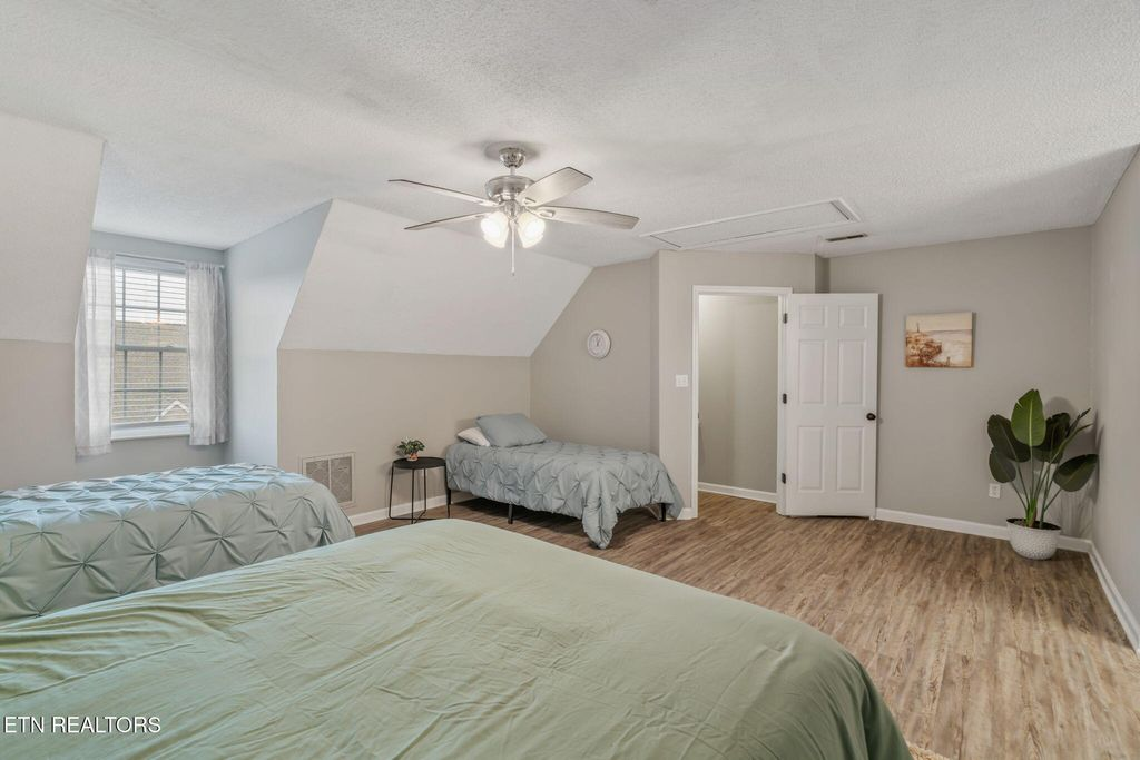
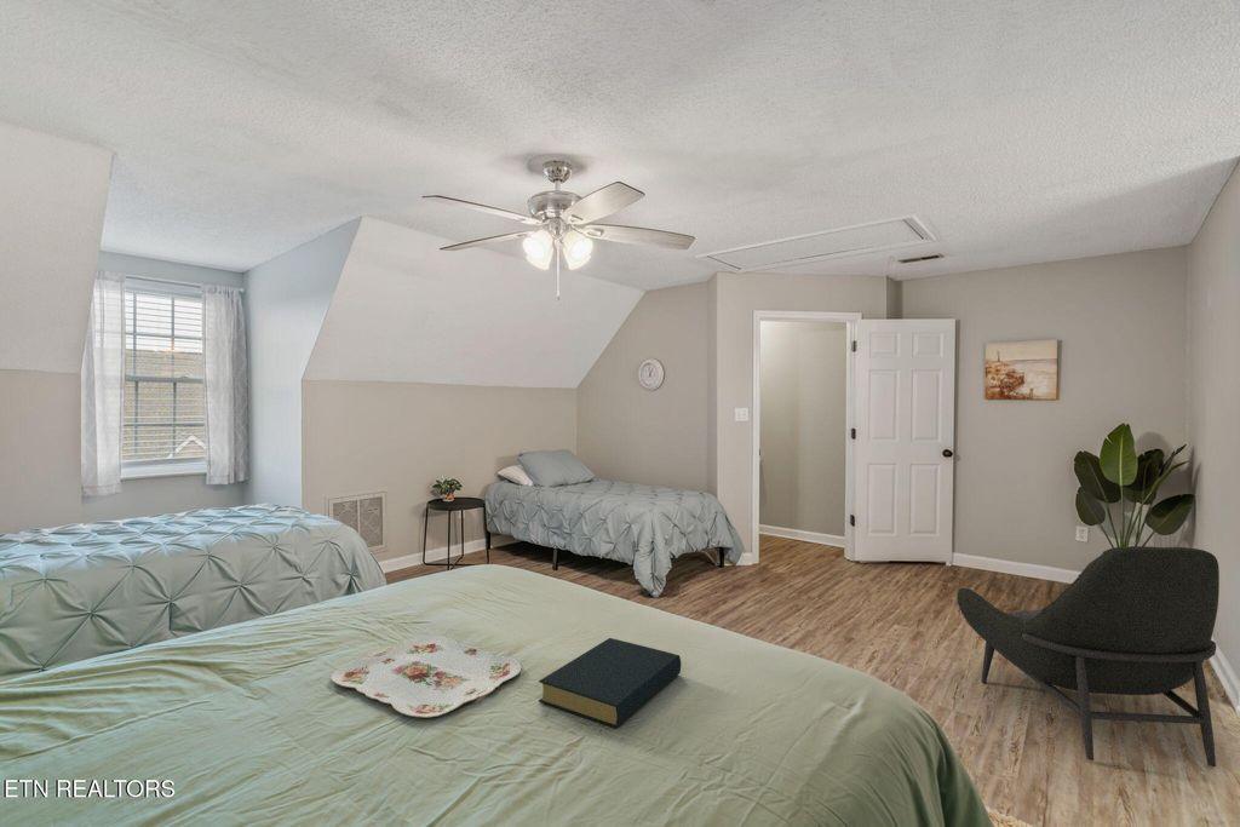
+ hardback book [538,637,682,729]
+ armchair [955,545,1221,768]
+ serving tray [329,634,522,719]
